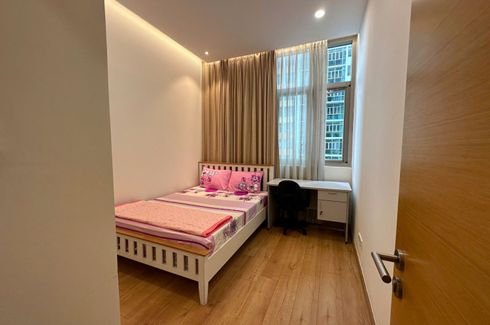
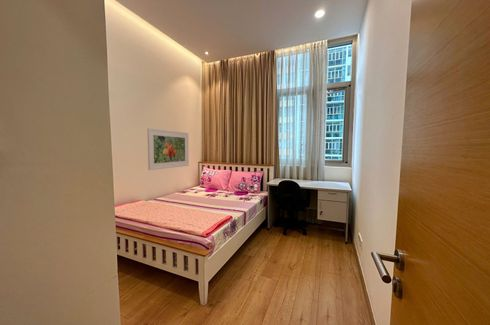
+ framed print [146,127,190,171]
